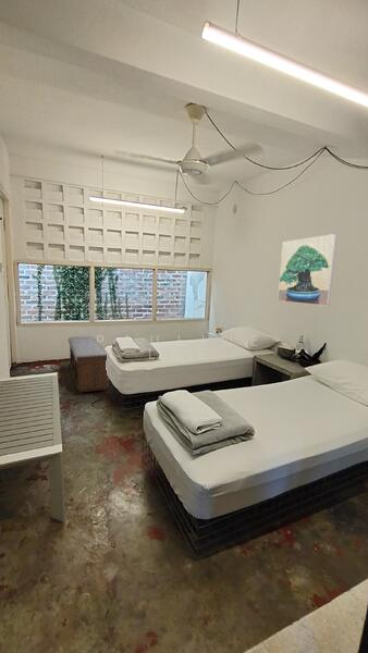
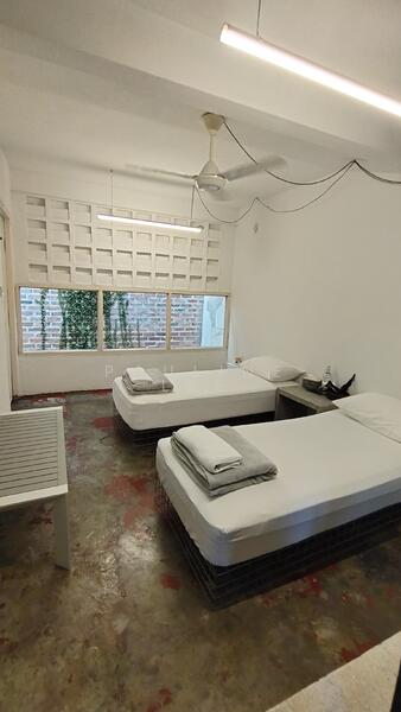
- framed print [277,233,338,307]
- bench [68,335,109,393]
